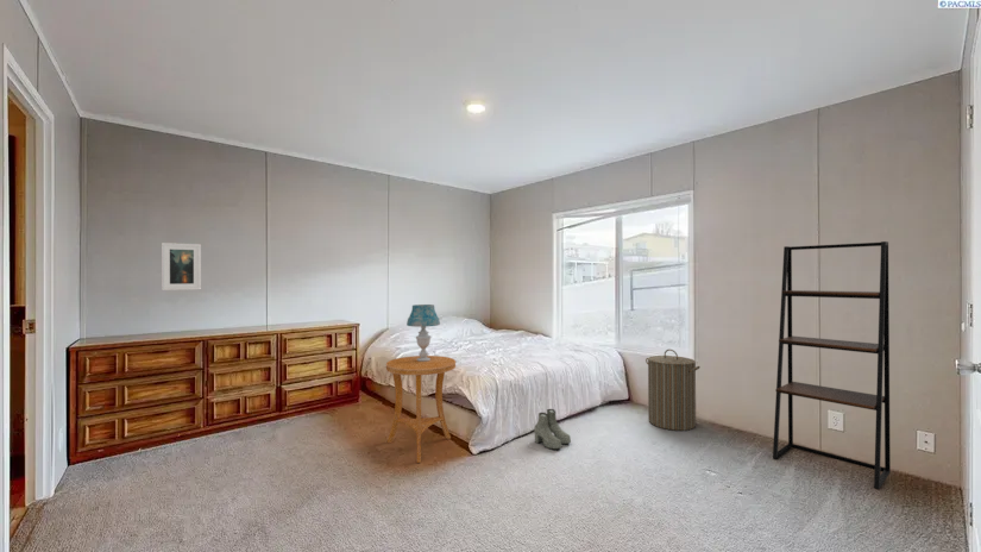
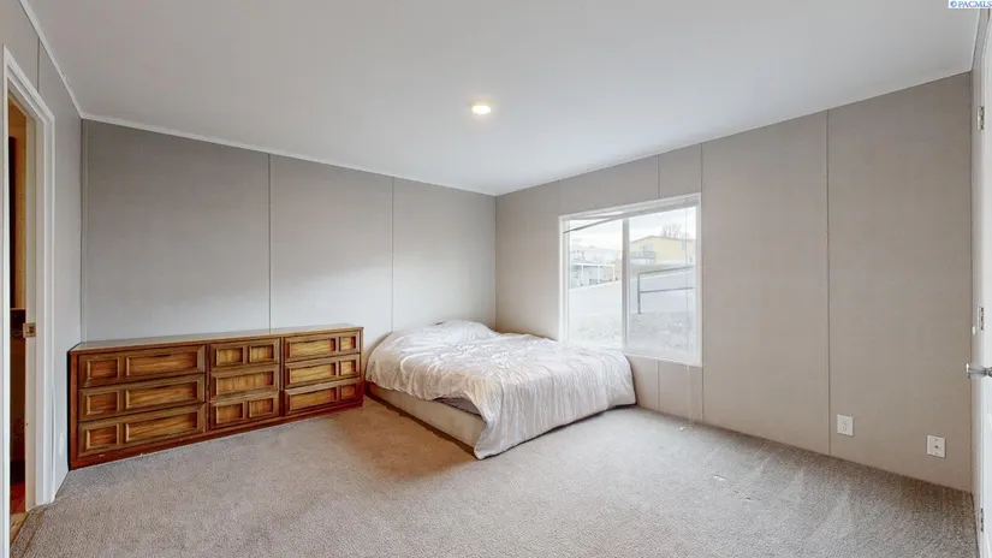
- boots [533,408,572,451]
- shelving unit [772,240,892,490]
- table lamp [405,303,441,362]
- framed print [161,242,202,291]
- side table [385,355,457,464]
- laundry hamper [644,349,702,432]
